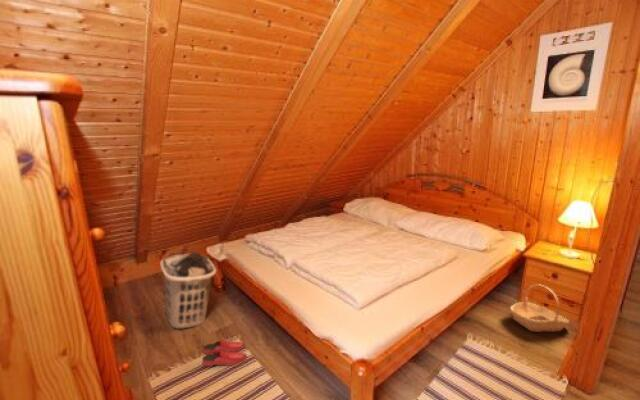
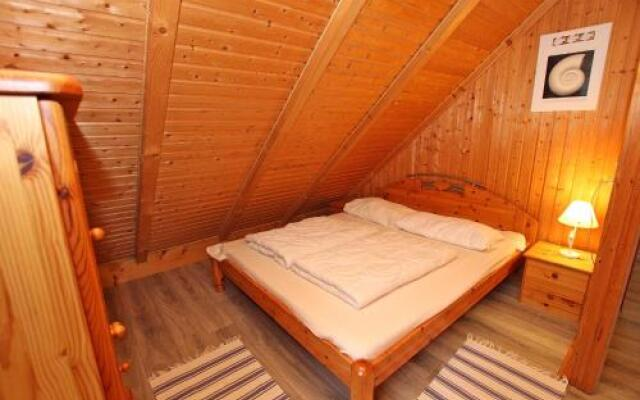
- slippers [201,339,247,367]
- basket [509,283,570,333]
- clothes hamper [159,250,218,330]
